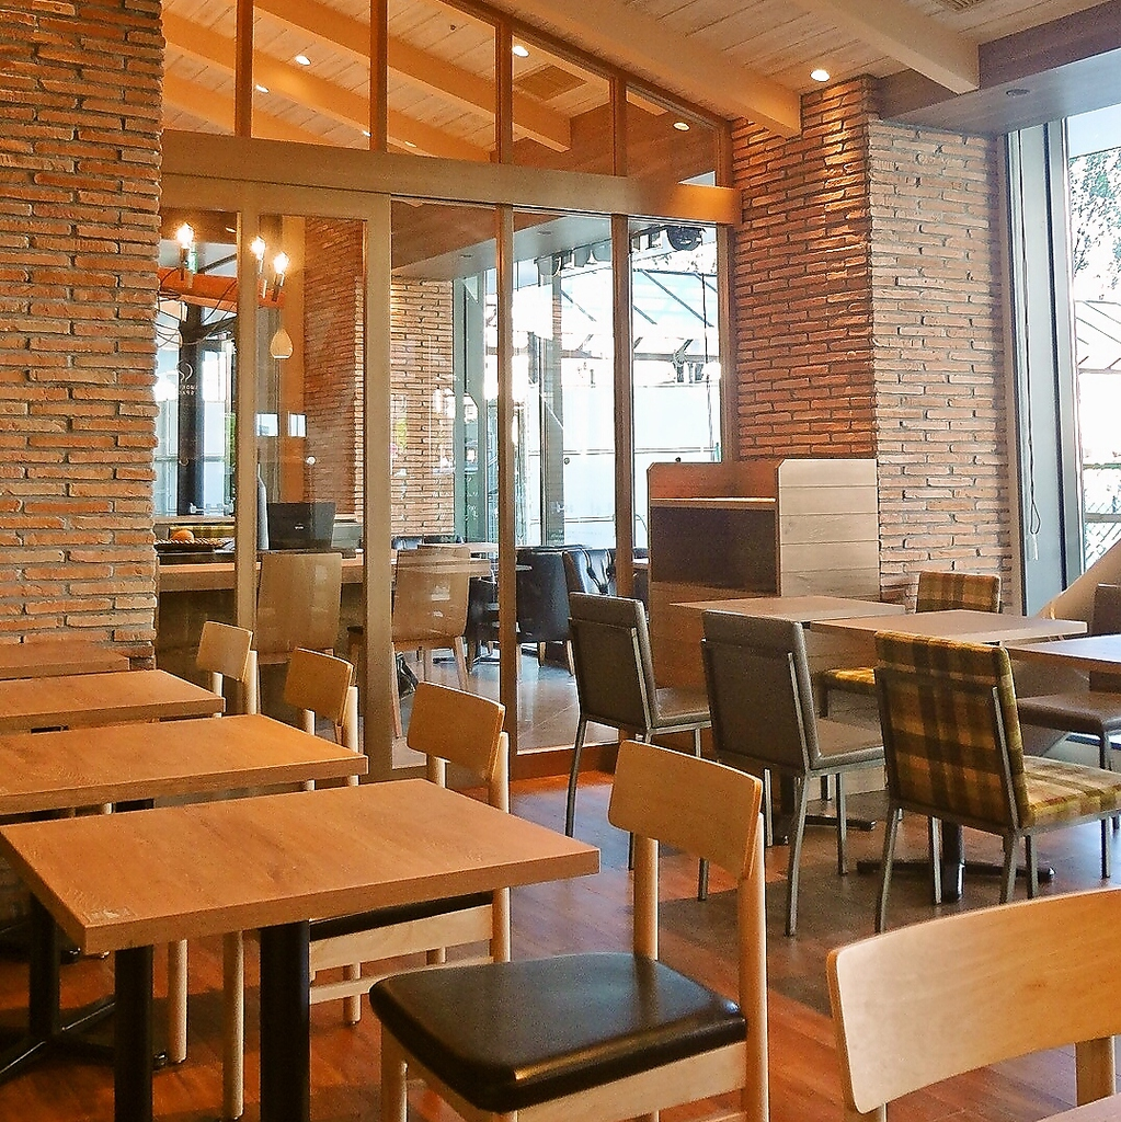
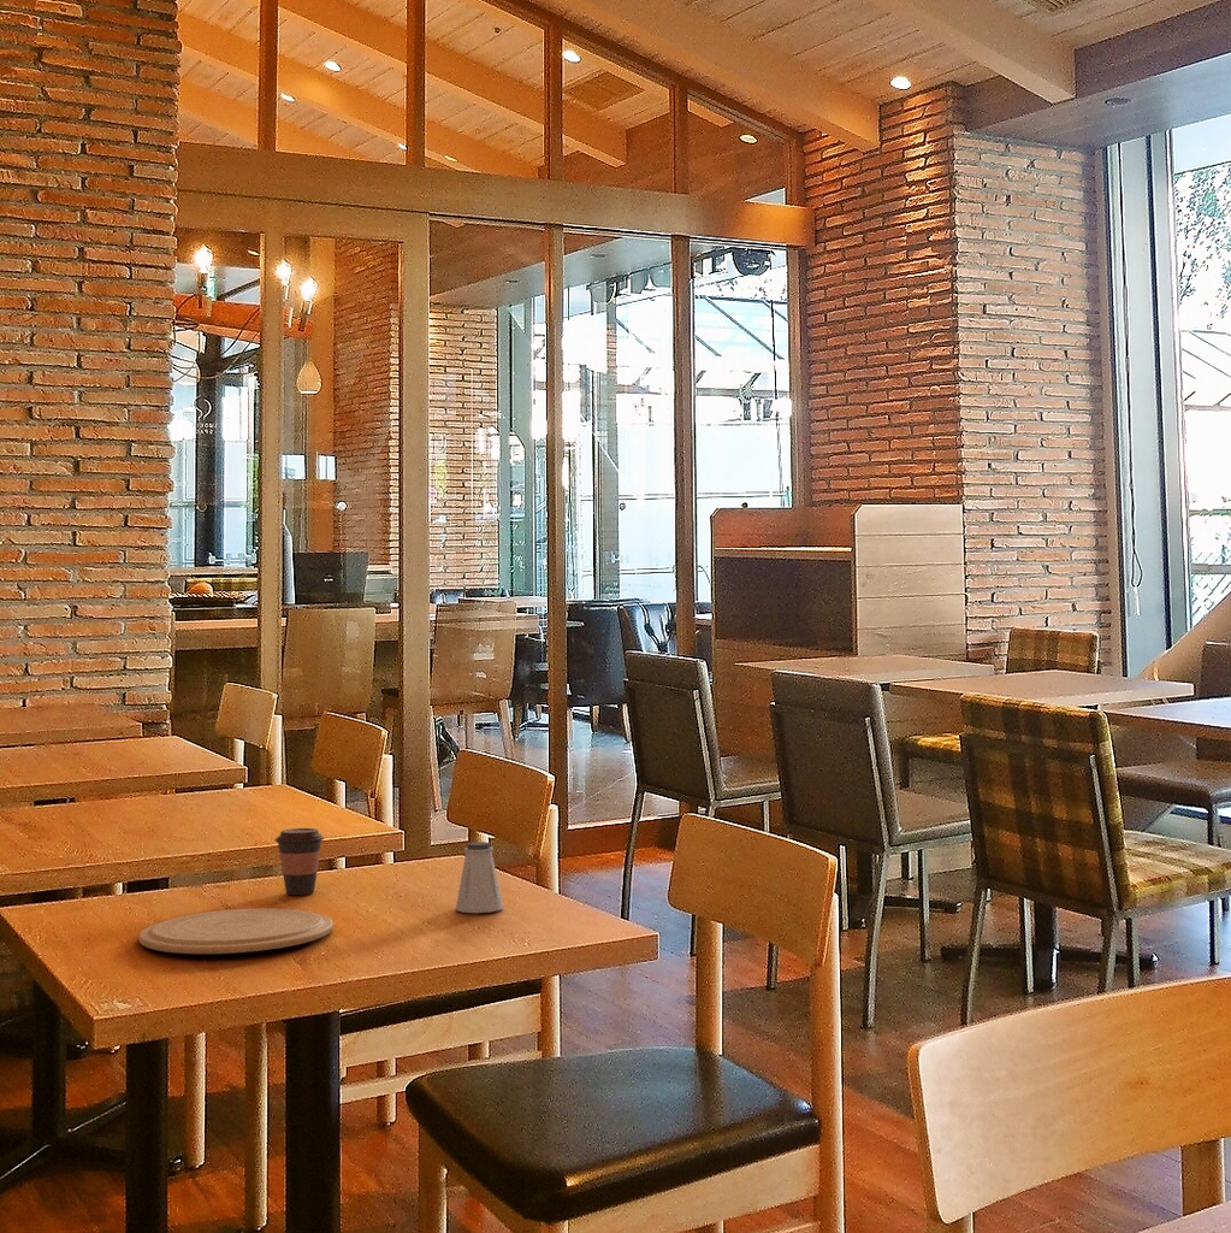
+ coffee cup [274,827,325,896]
+ plate [137,907,335,955]
+ saltshaker [455,840,504,914]
